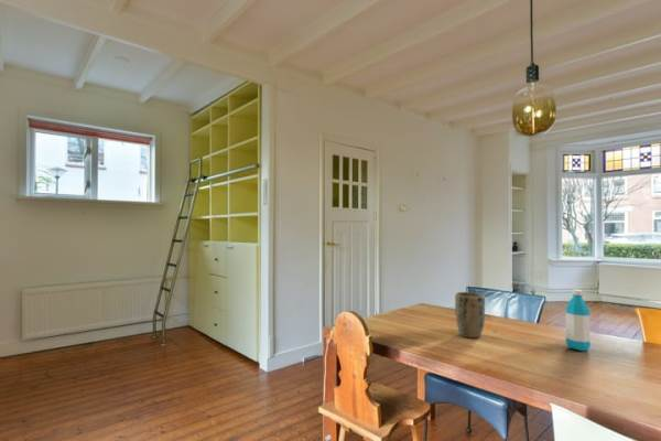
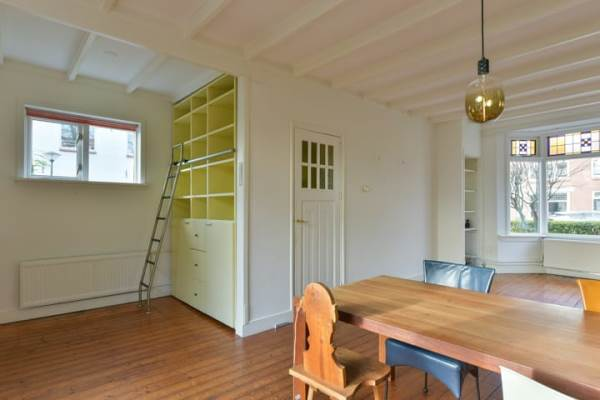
- plant pot [454,291,486,340]
- water bottle [564,289,592,352]
